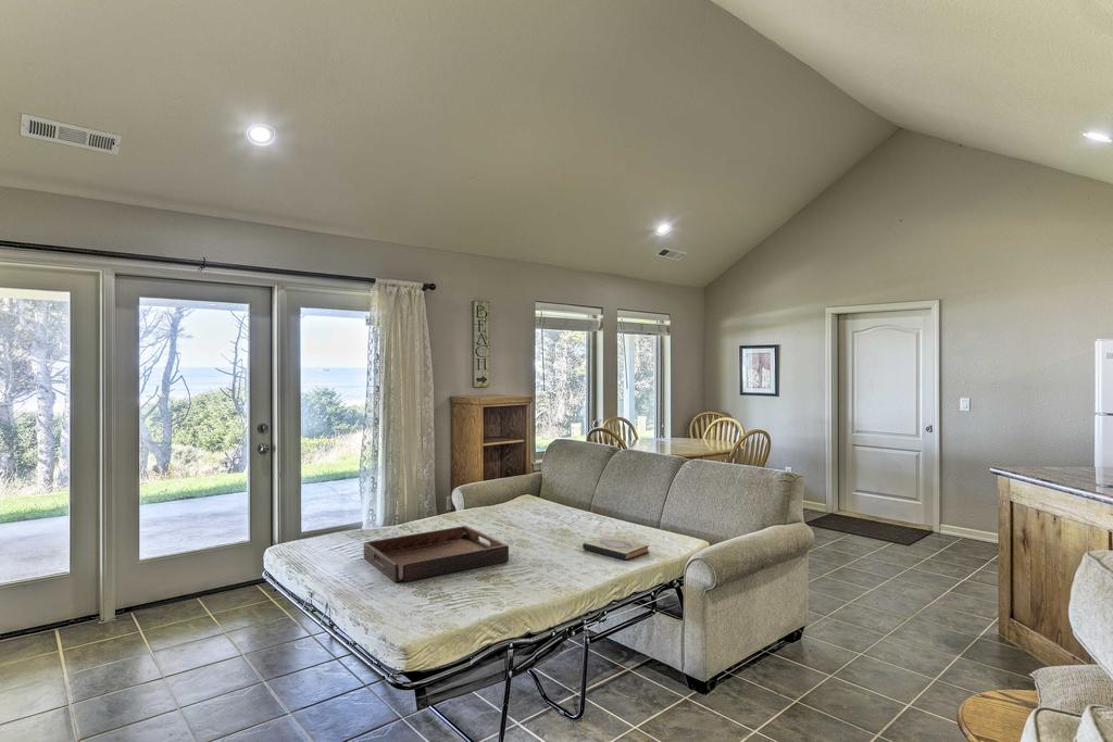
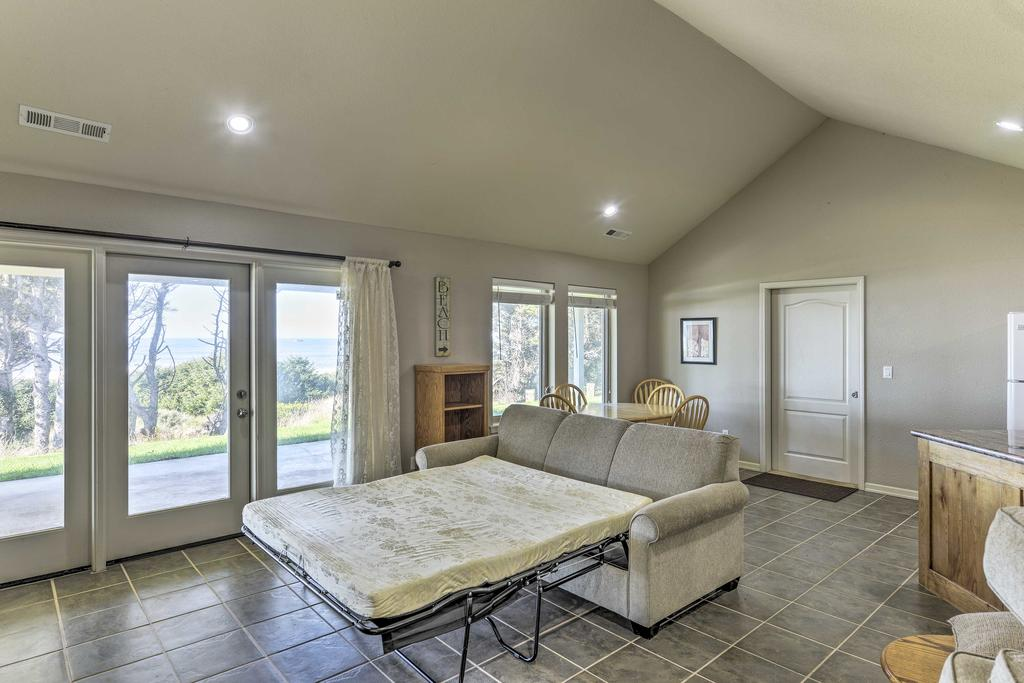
- serving tray [363,525,510,583]
- hardback book [581,535,650,562]
